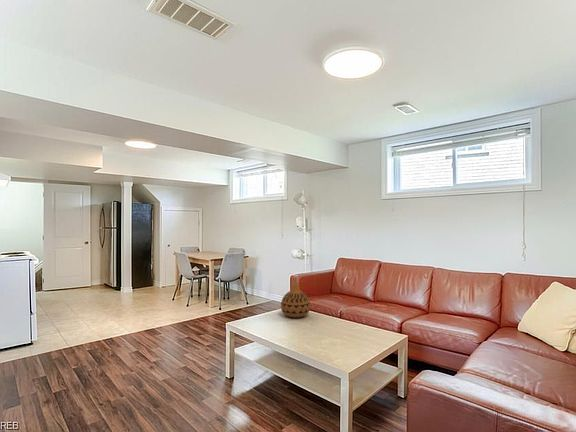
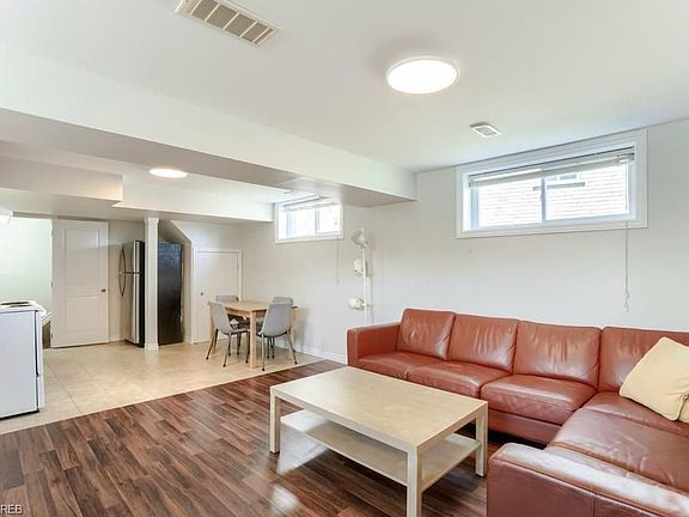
- vase [280,282,311,319]
